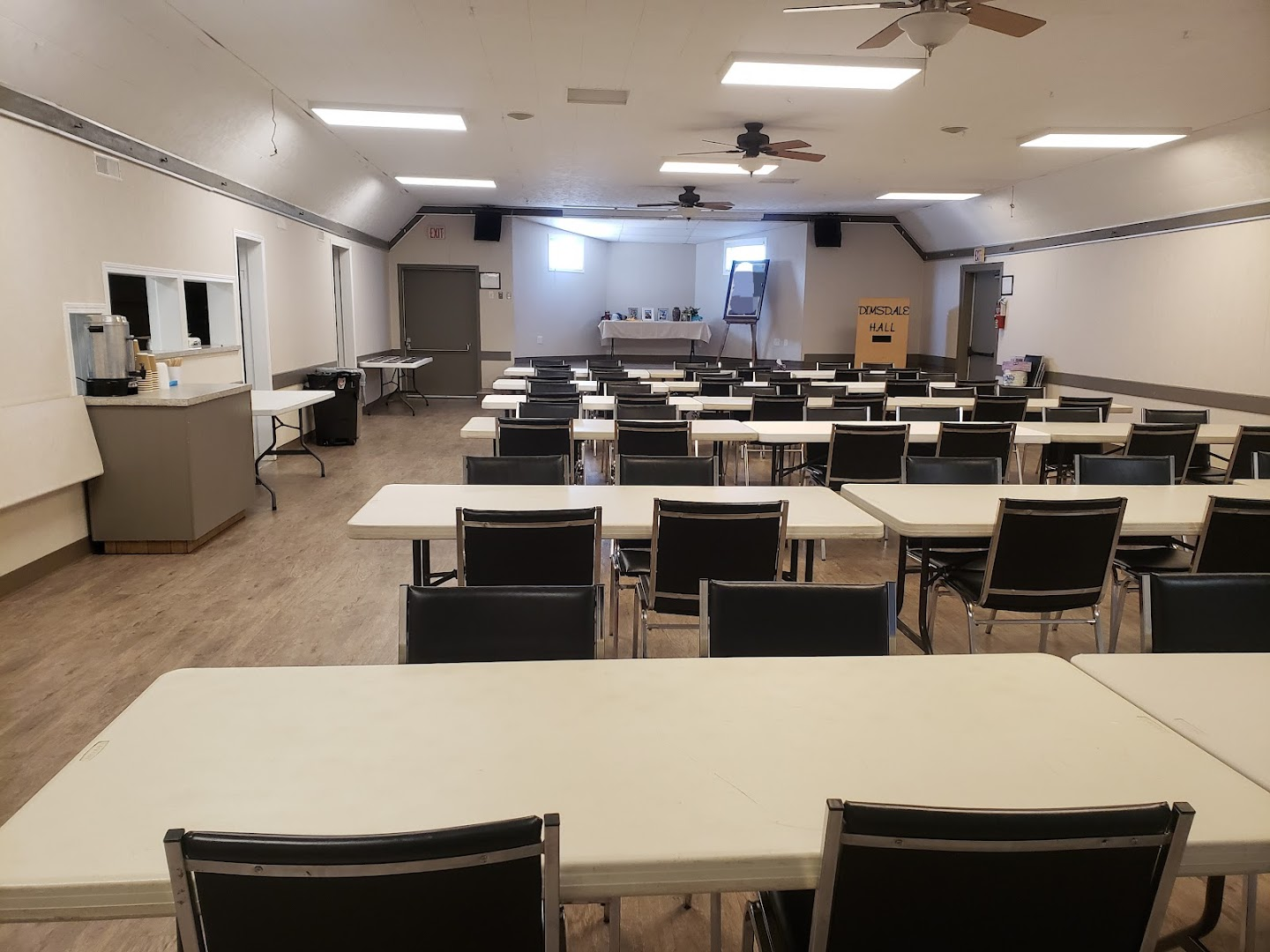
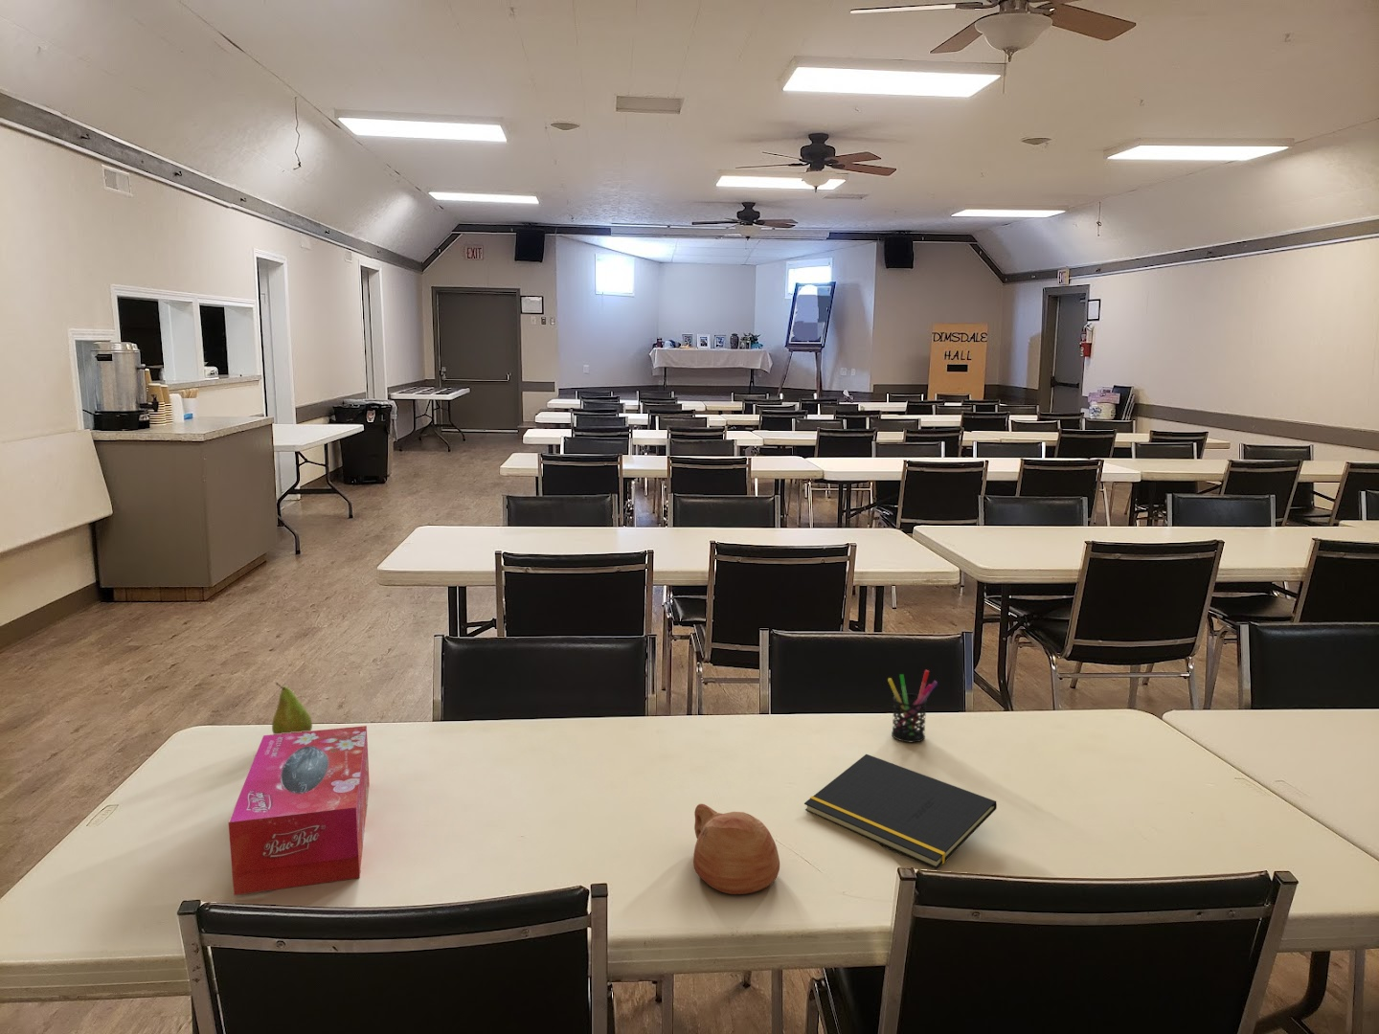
+ tissue box [228,724,370,896]
+ cup [693,804,781,895]
+ fruit [271,682,313,734]
+ notepad [804,754,998,869]
+ pen holder [887,669,938,743]
